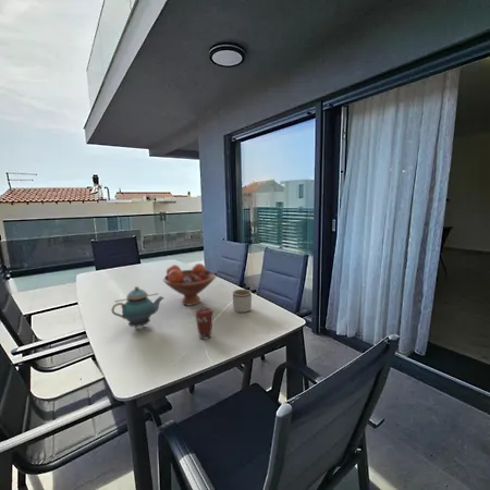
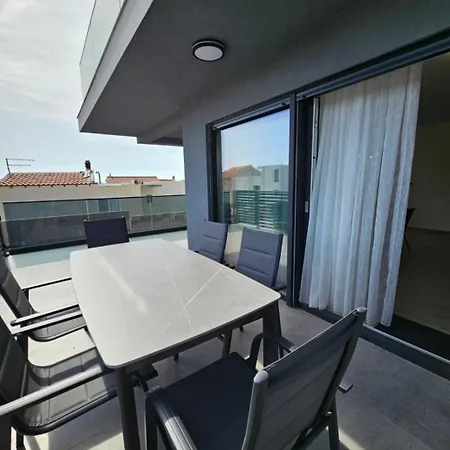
- coffee cup [194,306,216,341]
- fruit bowl [162,262,217,306]
- mug [232,289,253,314]
- teapot [111,285,166,329]
